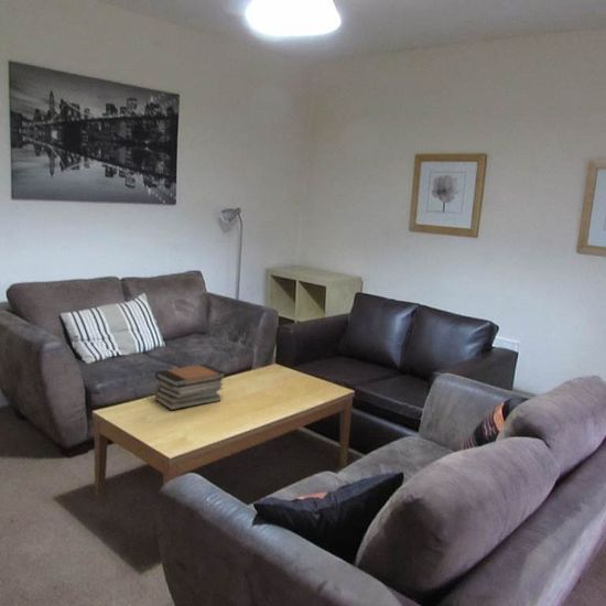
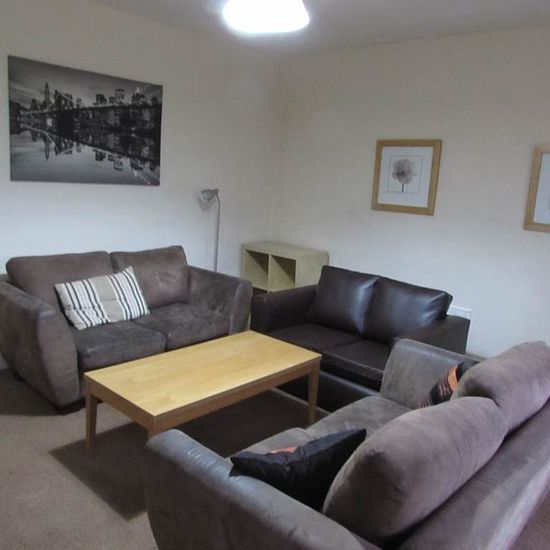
- book stack [154,362,227,411]
